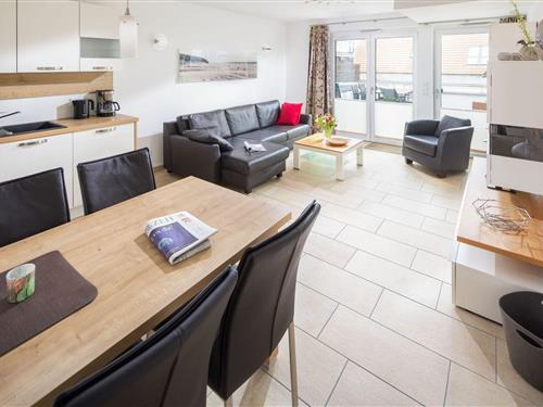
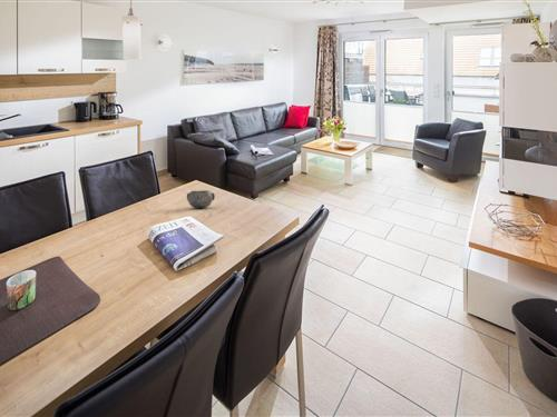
+ decorative bowl [186,189,216,209]
